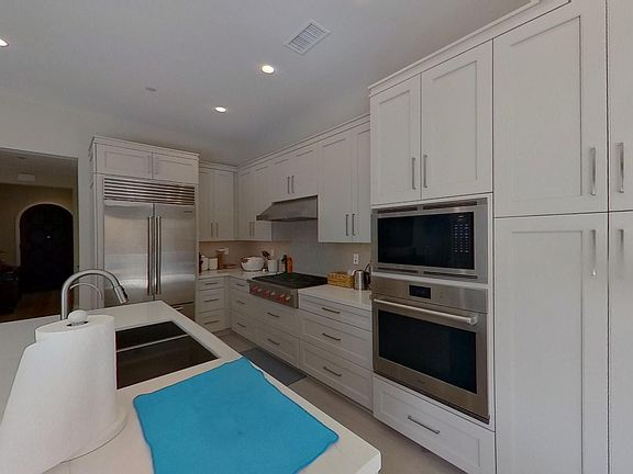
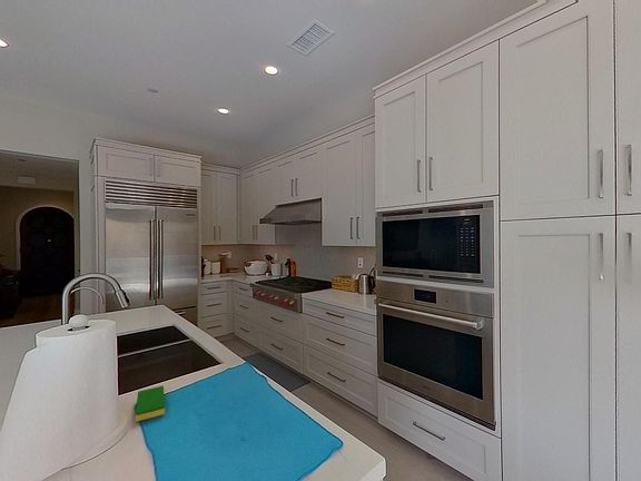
+ dish sponge [135,385,166,423]
